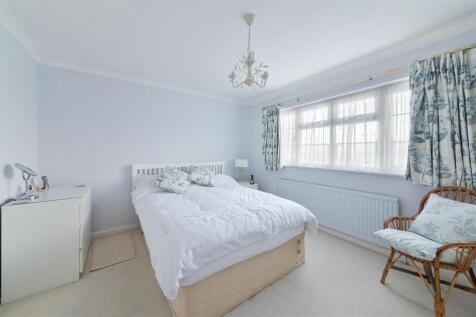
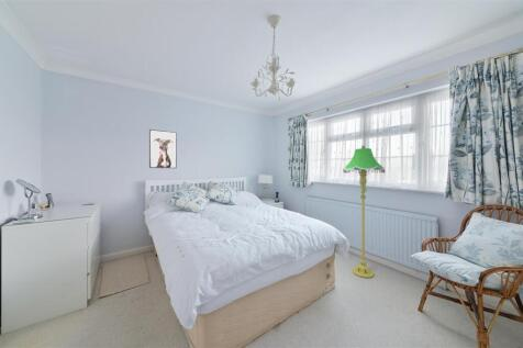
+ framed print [148,128,178,169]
+ floor lamp [342,145,386,279]
